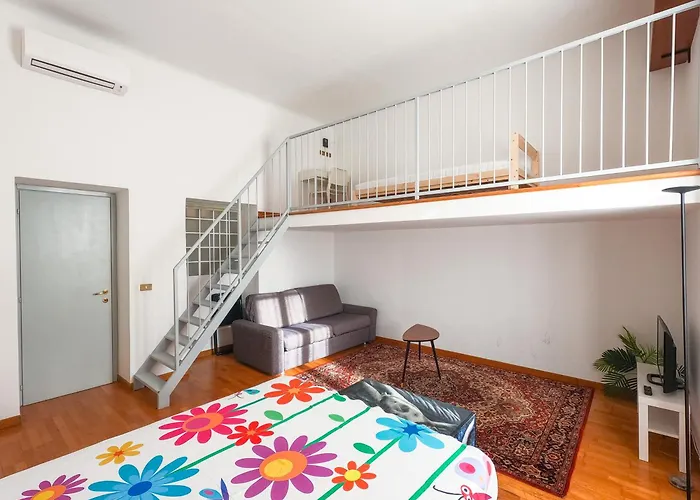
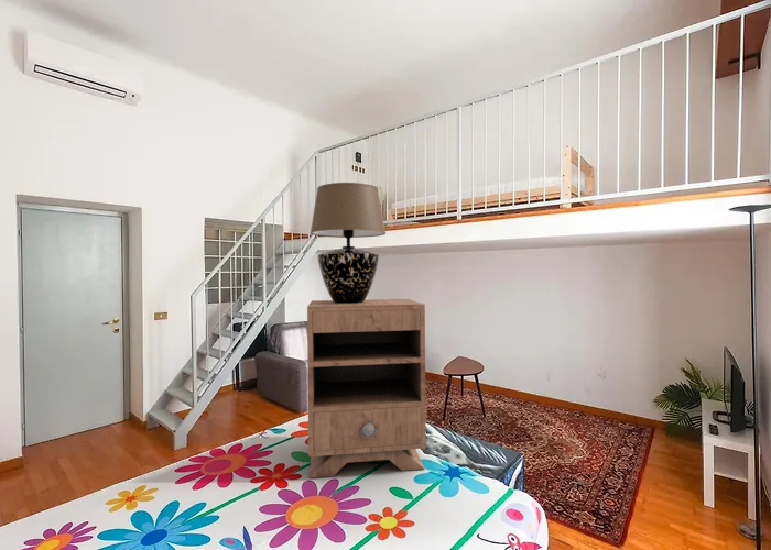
+ nightstand [306,298,427,480]
+ table lamp [310,182,387,304]
